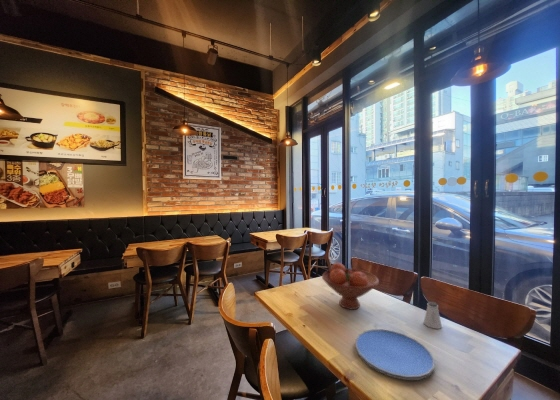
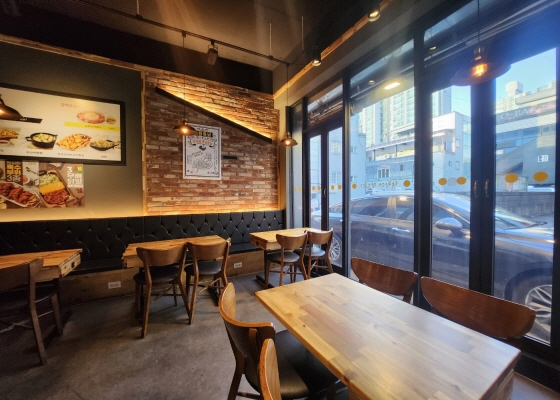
- fruit bowl [321,262,380,310]
- saltshaker [423,301,443,330]
- plate [355,328,436,381]
